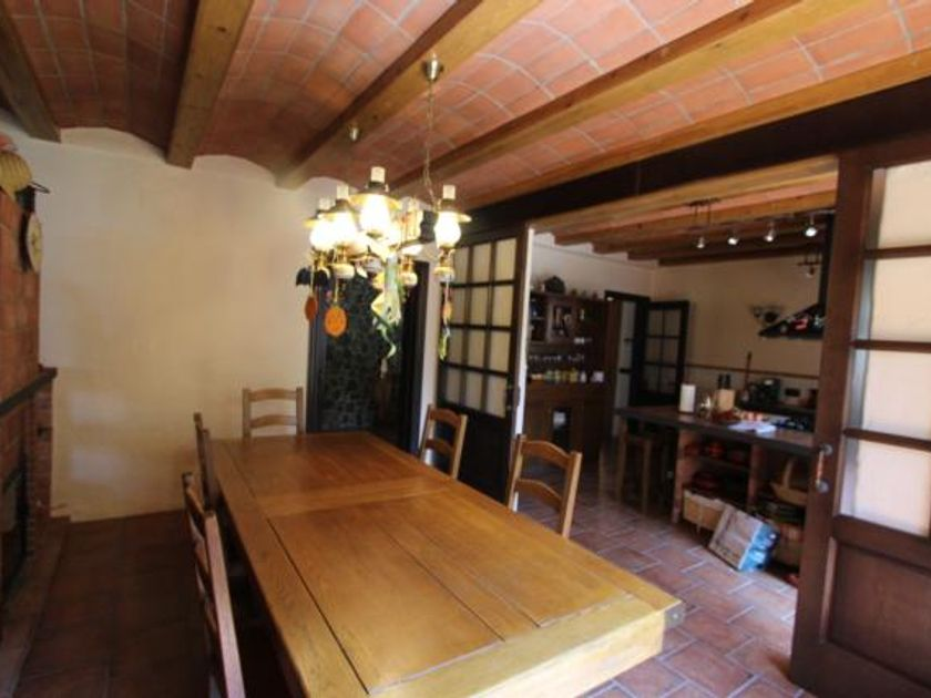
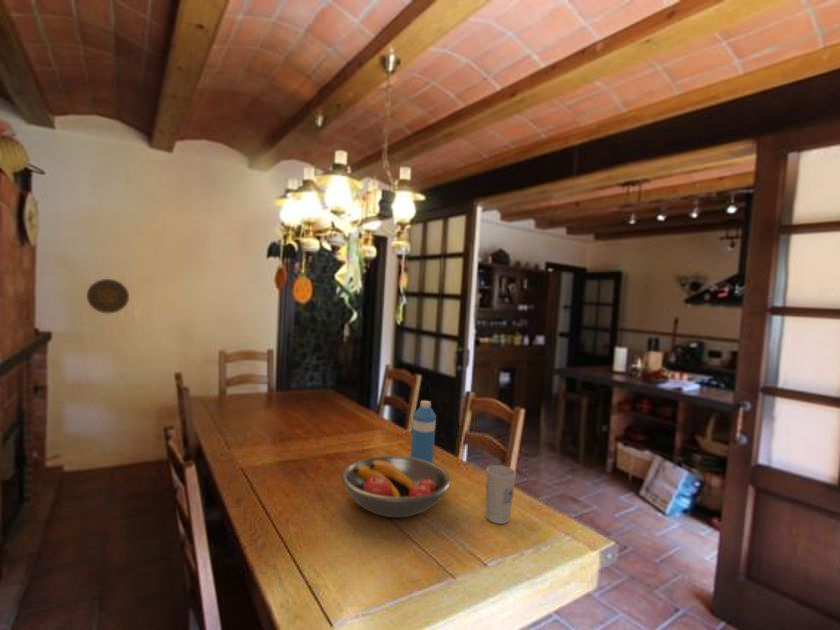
+ cup [485,464,517,525]
+ decorative plate [86,278,130,314]
+ fruit bowl [340,455,452,518]
+ water bottle [409,400,437,464]
